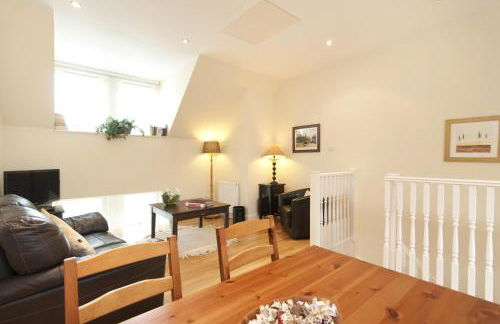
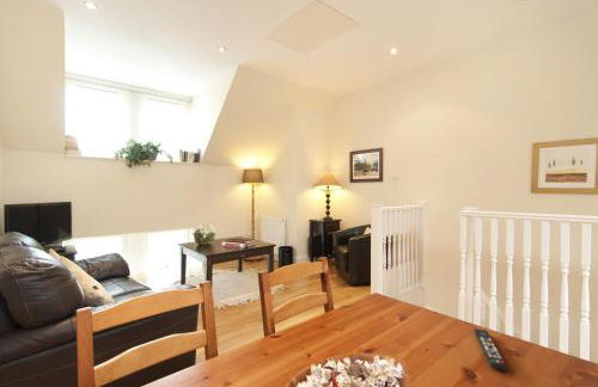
+ remote control [472,327,508,371]
